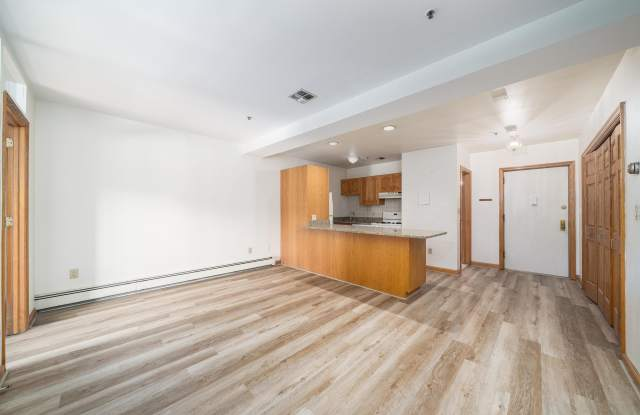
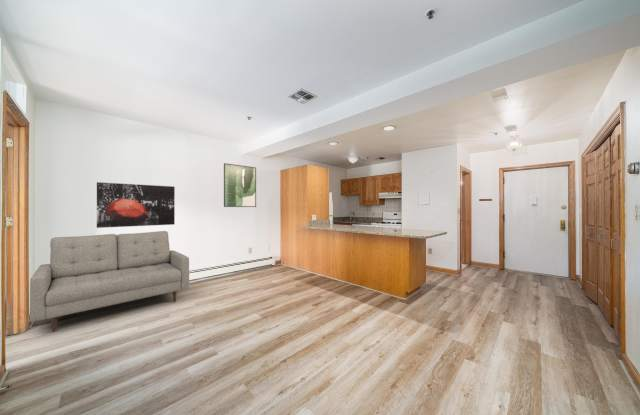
+ sofa [29,230,190,332]
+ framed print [223,162,257,208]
+ wall art [96,181,176,229]
